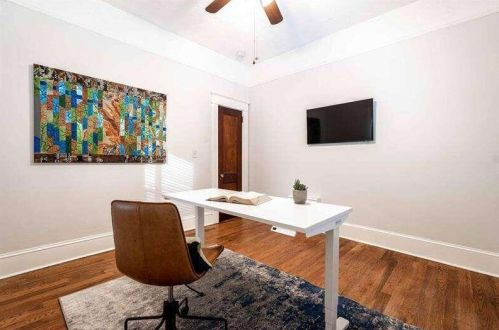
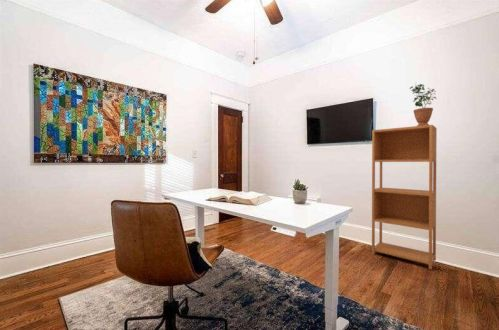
+ bookcase [371,124,438,271]
+ potted plant [408,82,437,126]
